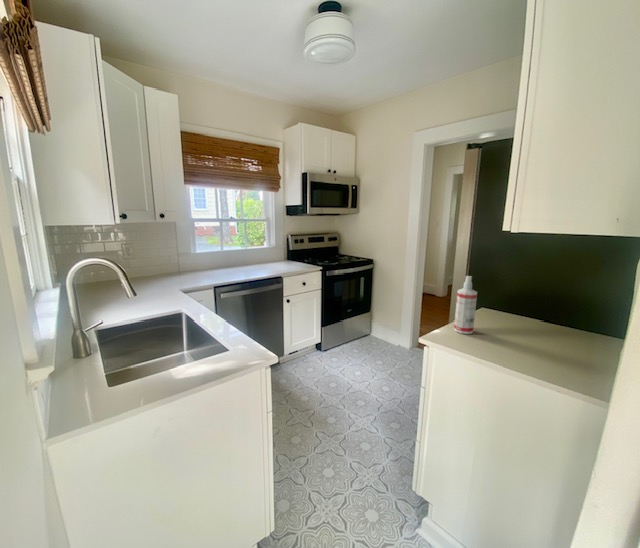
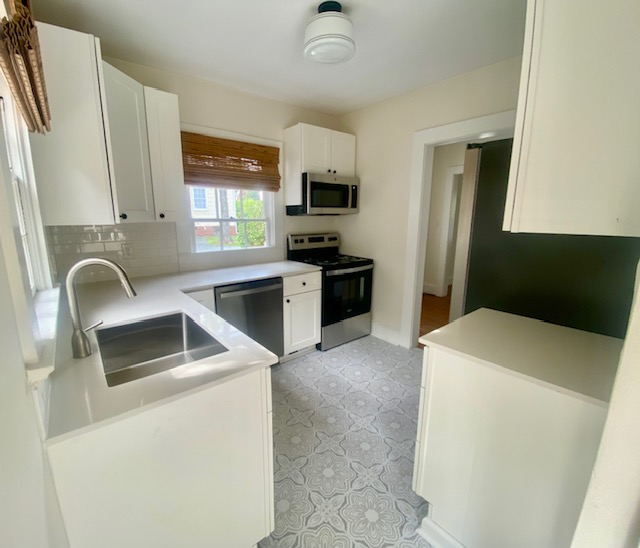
- spray bottle [453,275,478,335]
